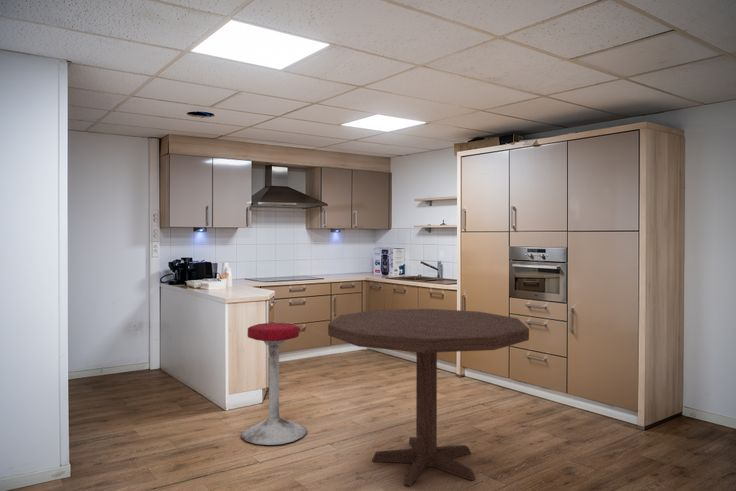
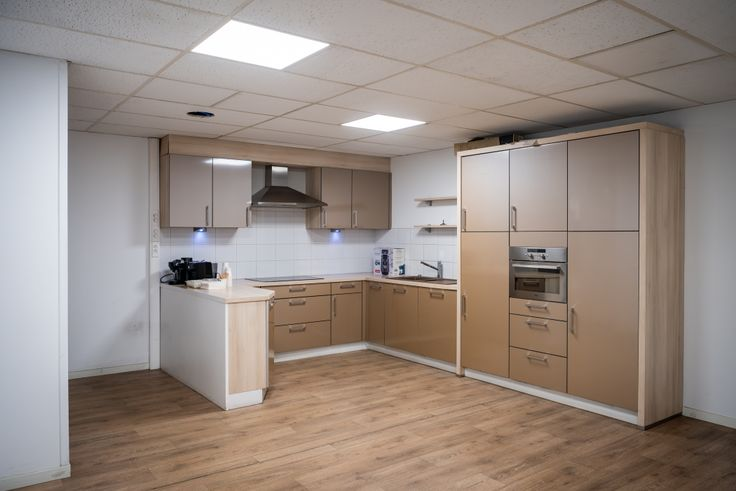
- stool [240,322,308,446]
- dining table [327,308,530,487]
